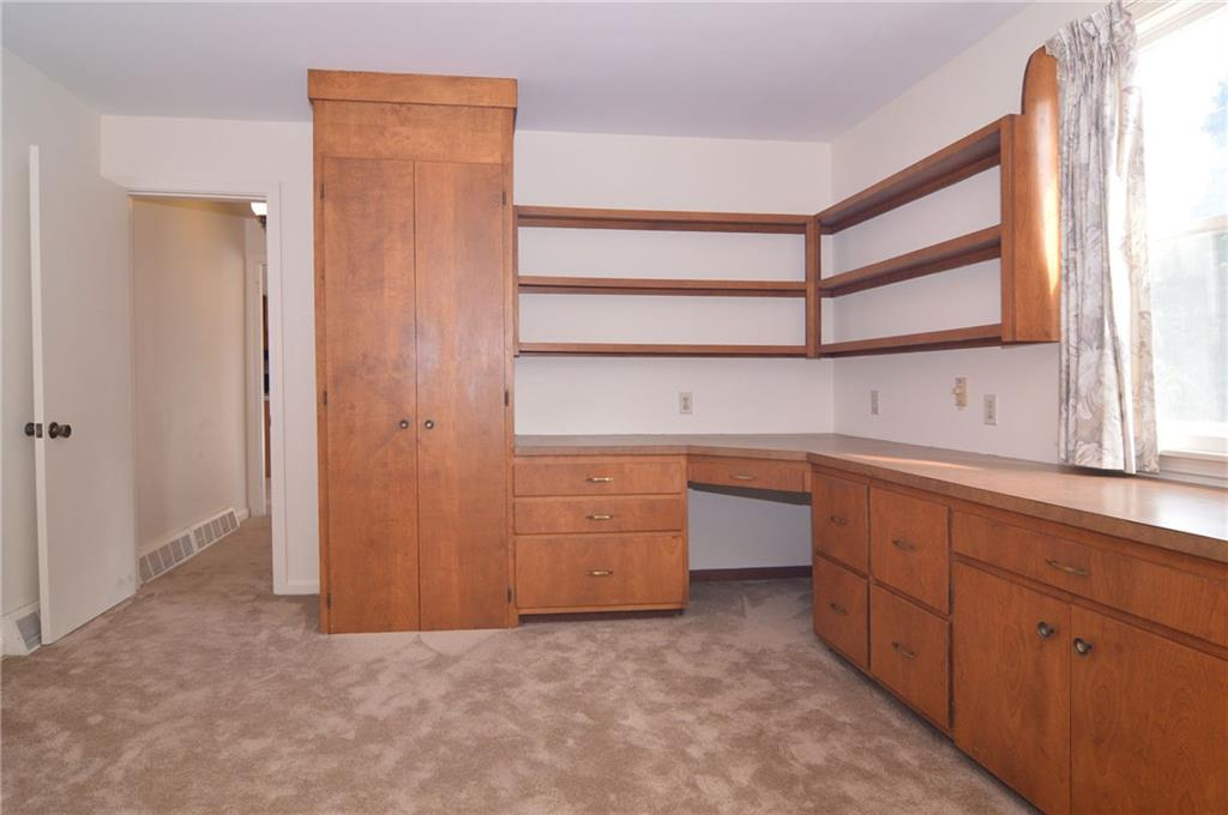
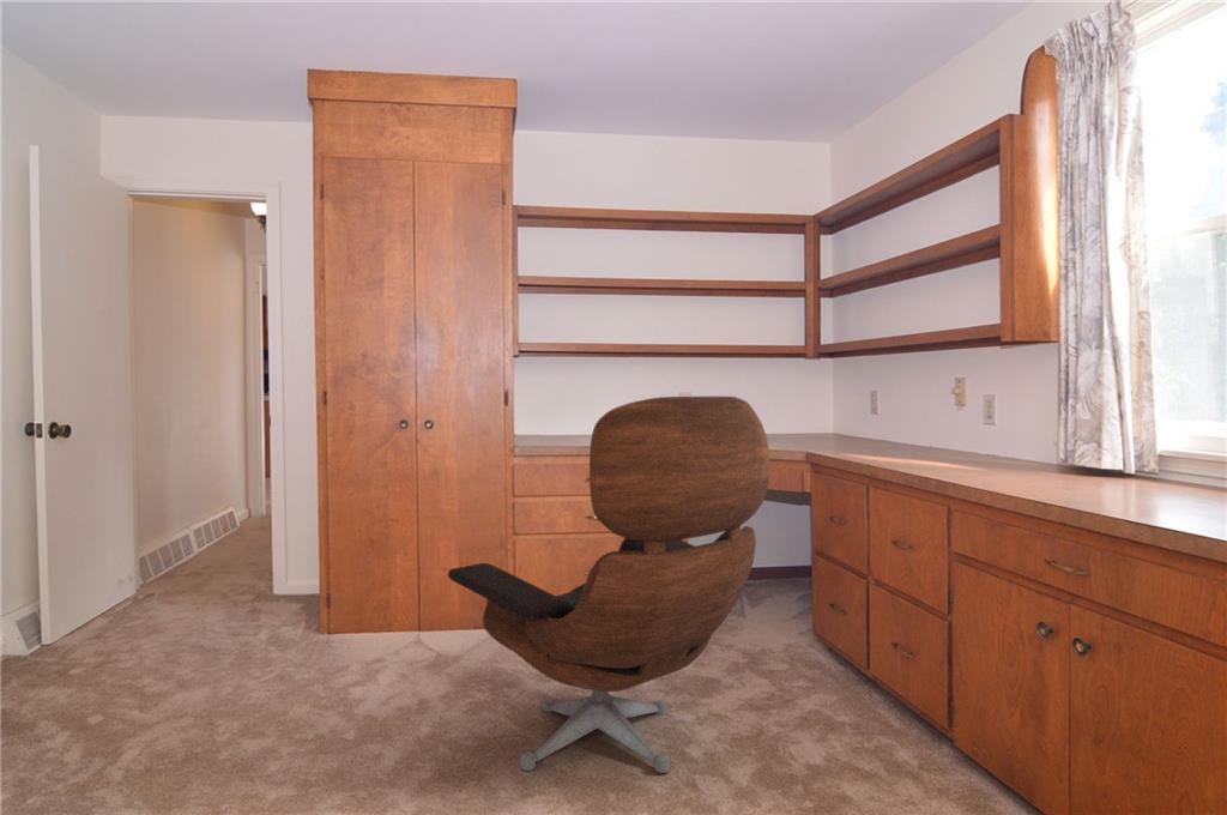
+ office chair [447,396,770,774]
